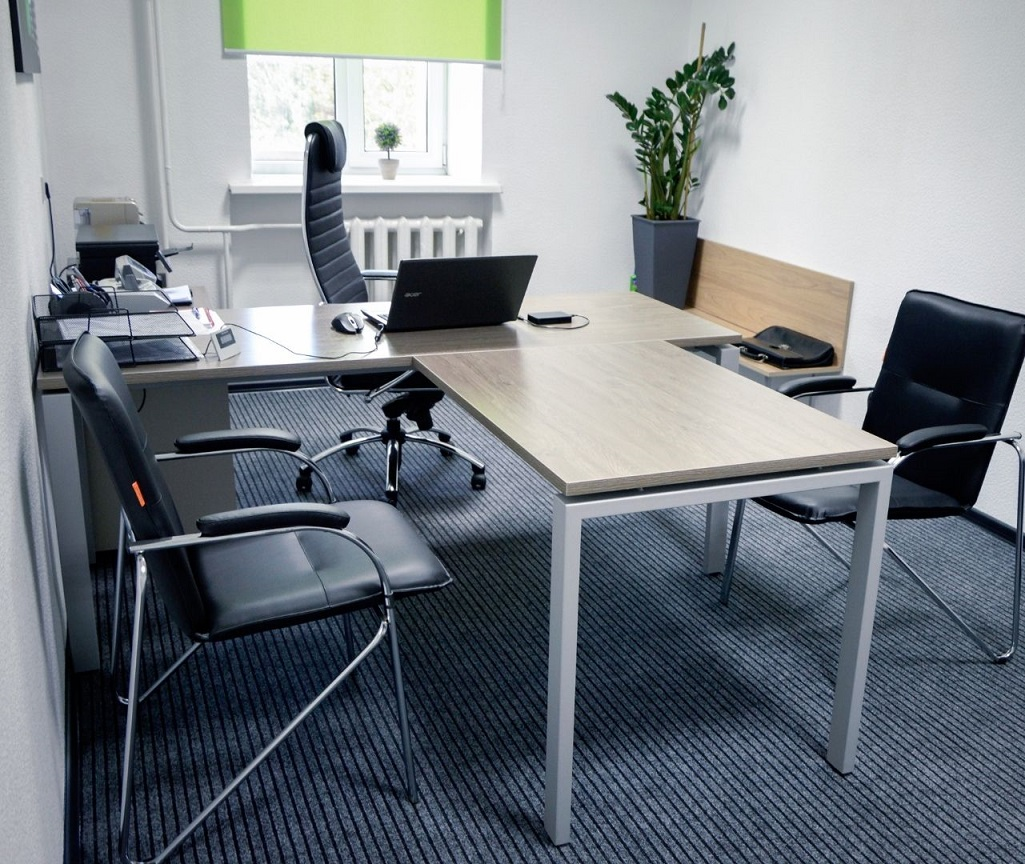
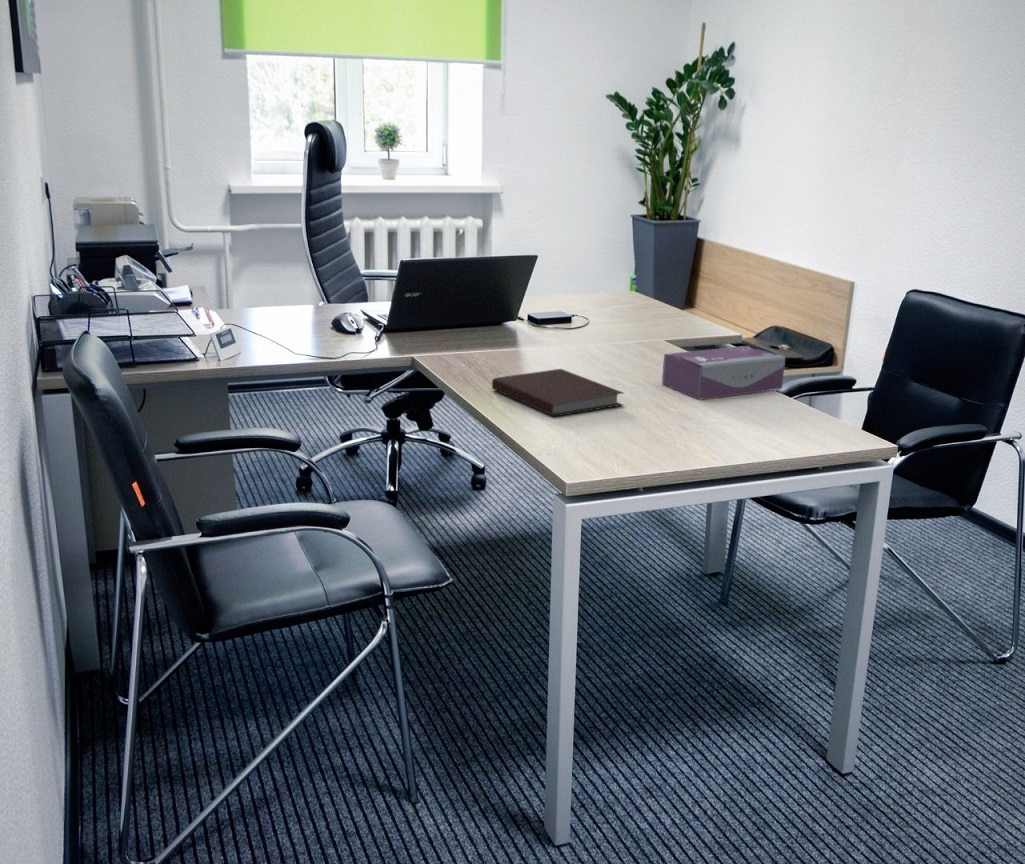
+ tissue box [661,345,786,401]
+ notebook [491,368,625,417]
